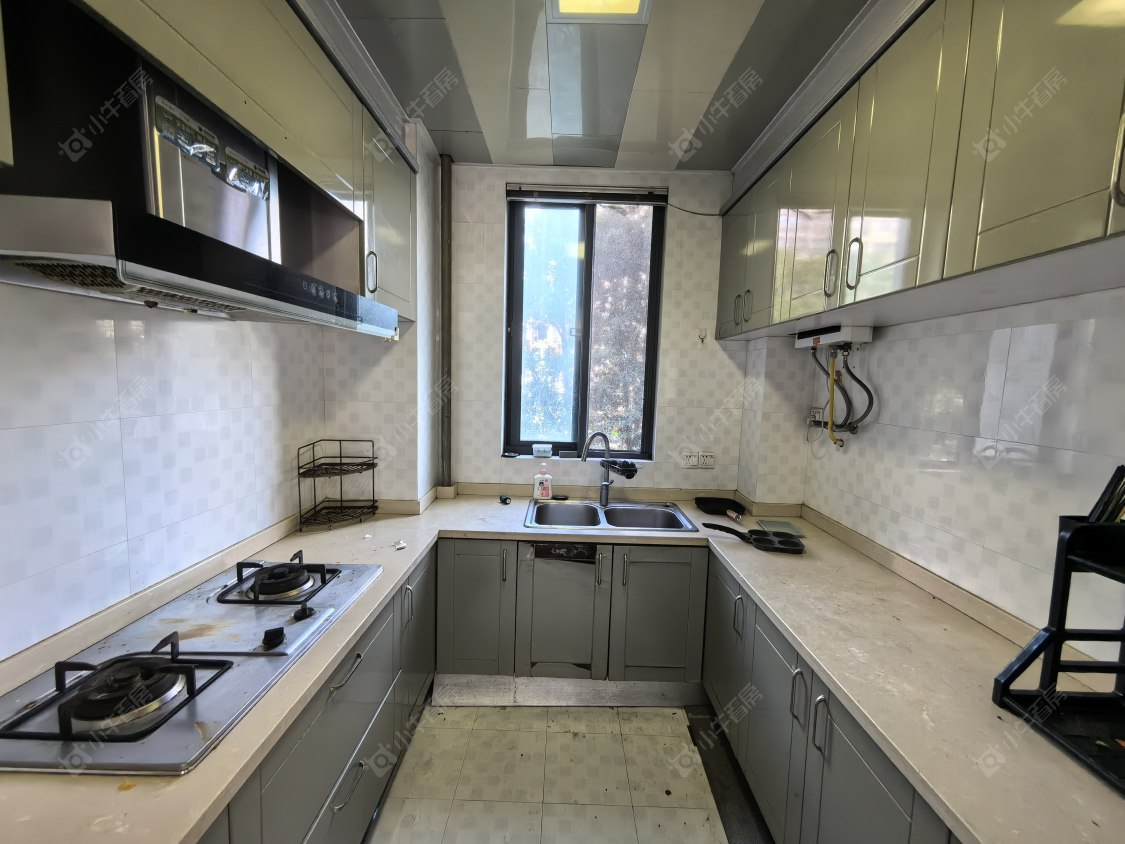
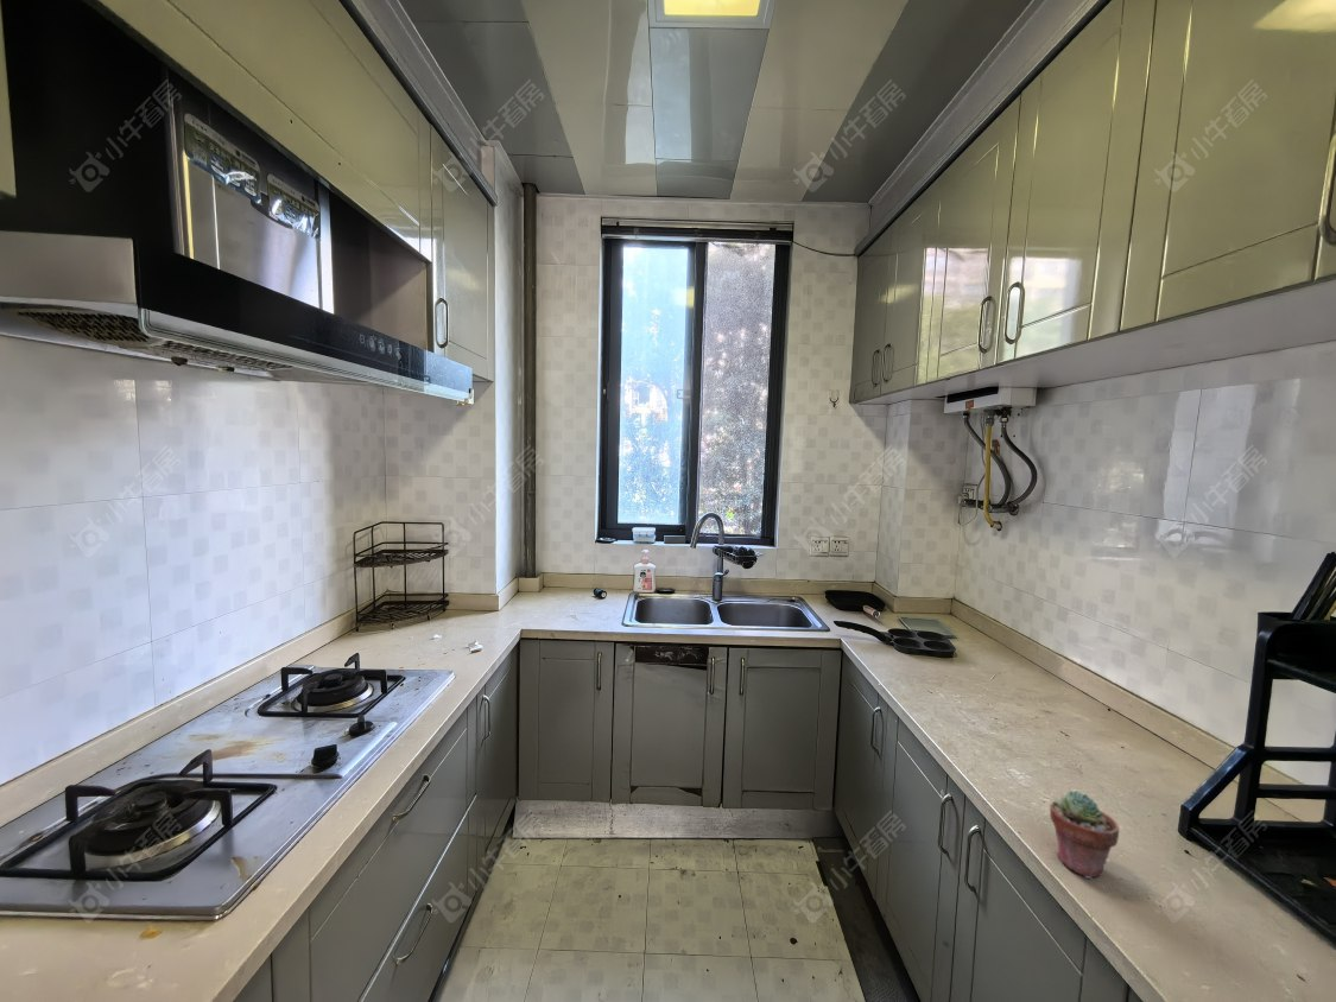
+ potted succulent [1049,789,1120,881]
